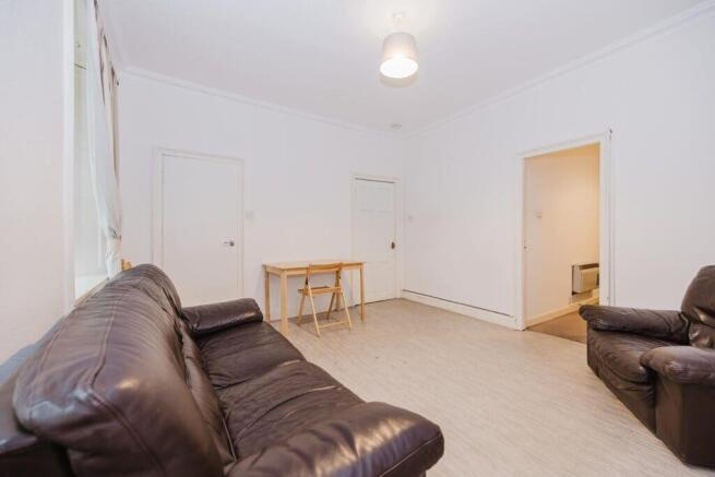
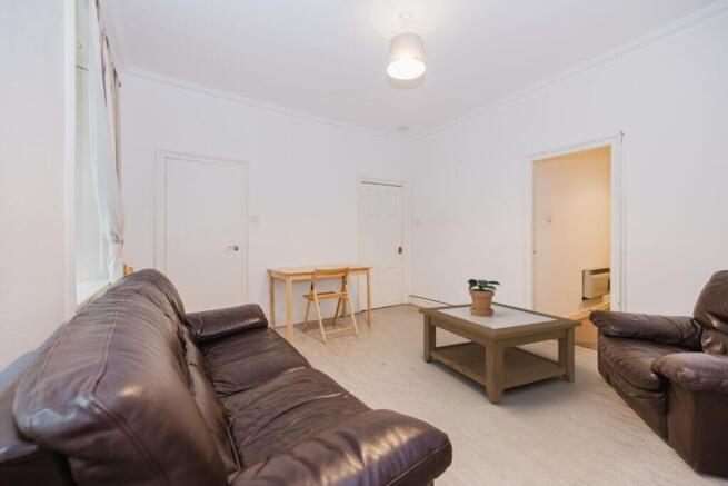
+ coffee table [418,300,584,404]
+ potted plant [466,278,502,317]
